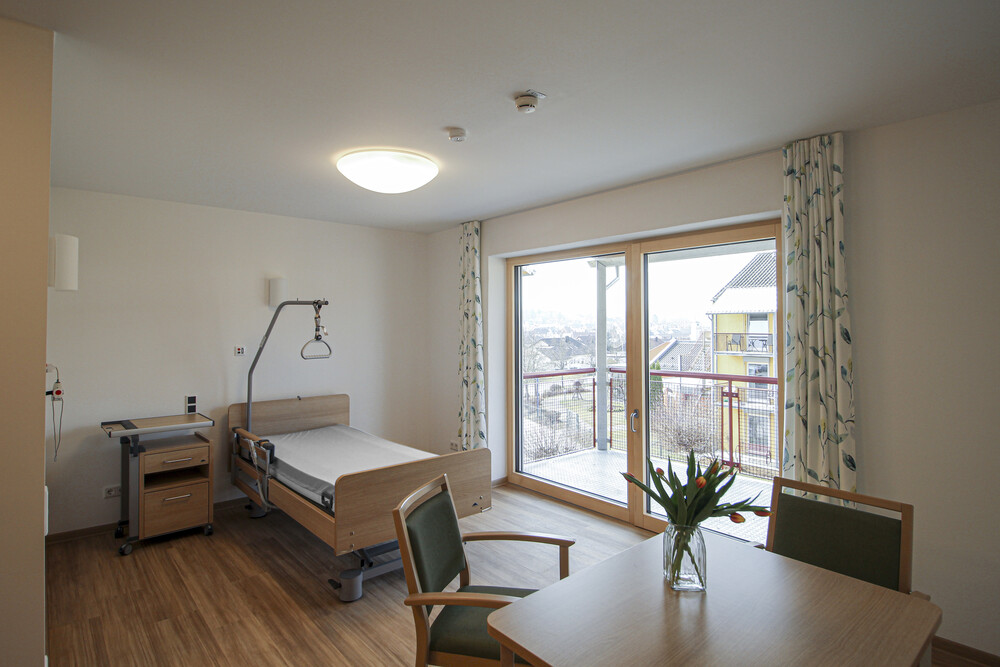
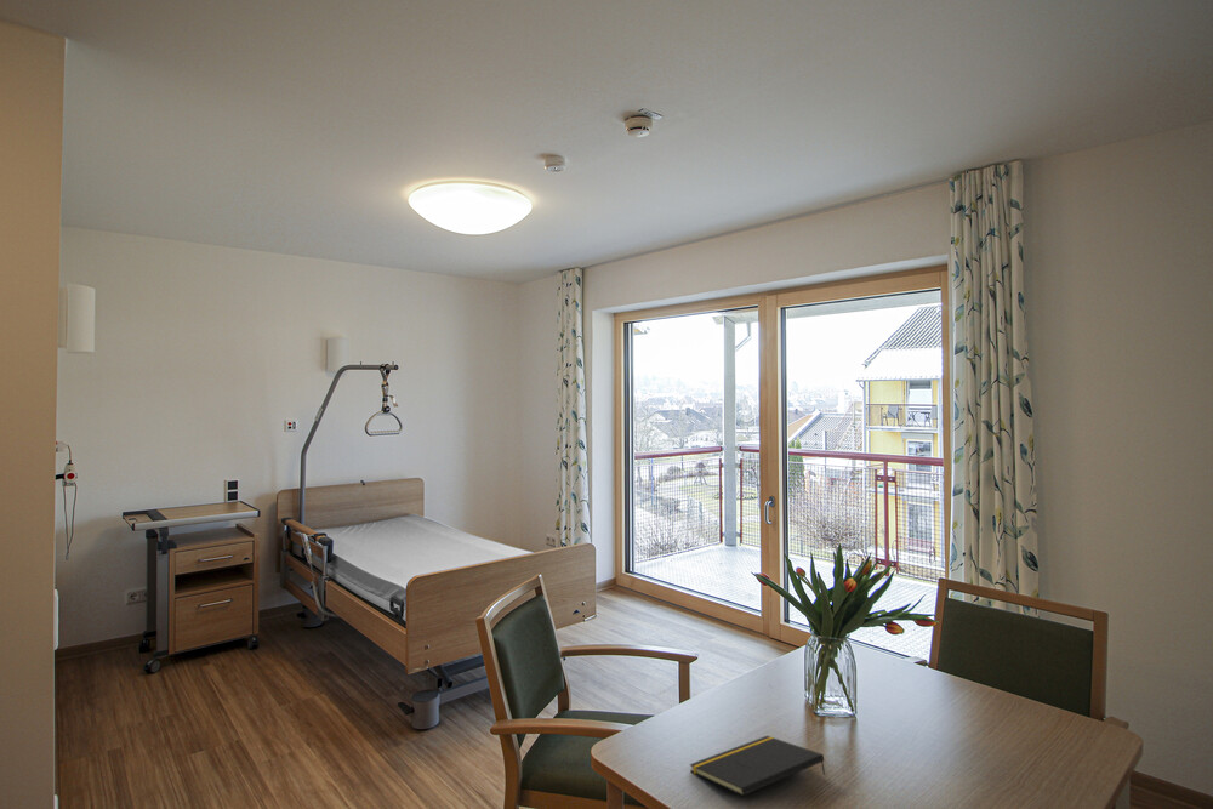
+ notepad [689,735,826,797]
